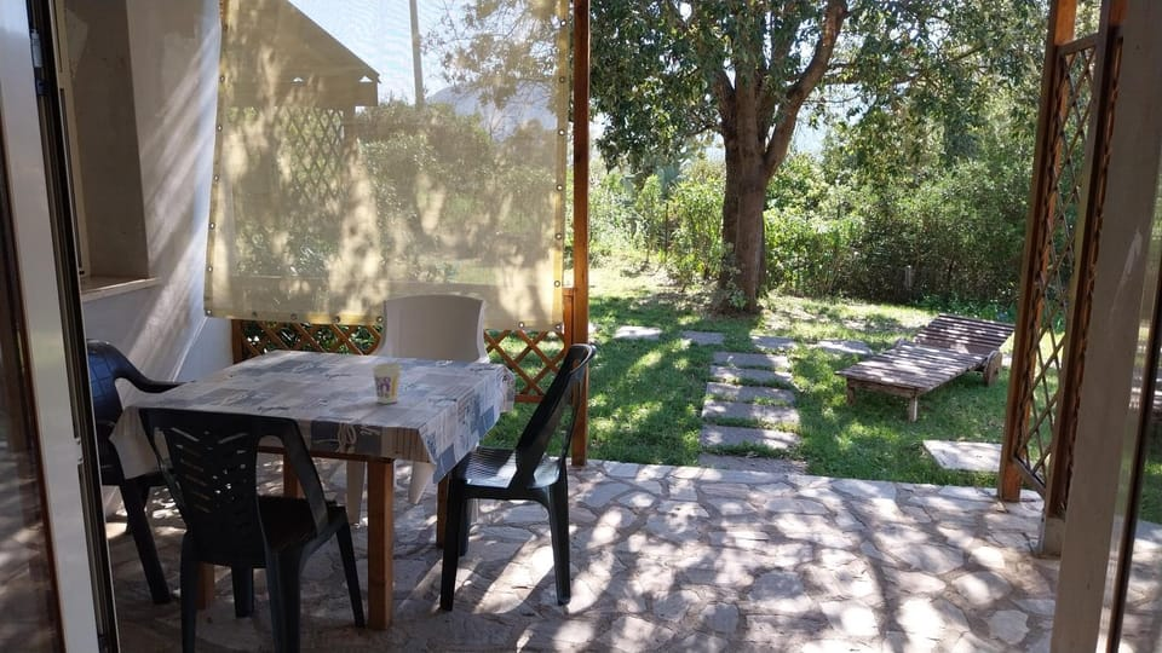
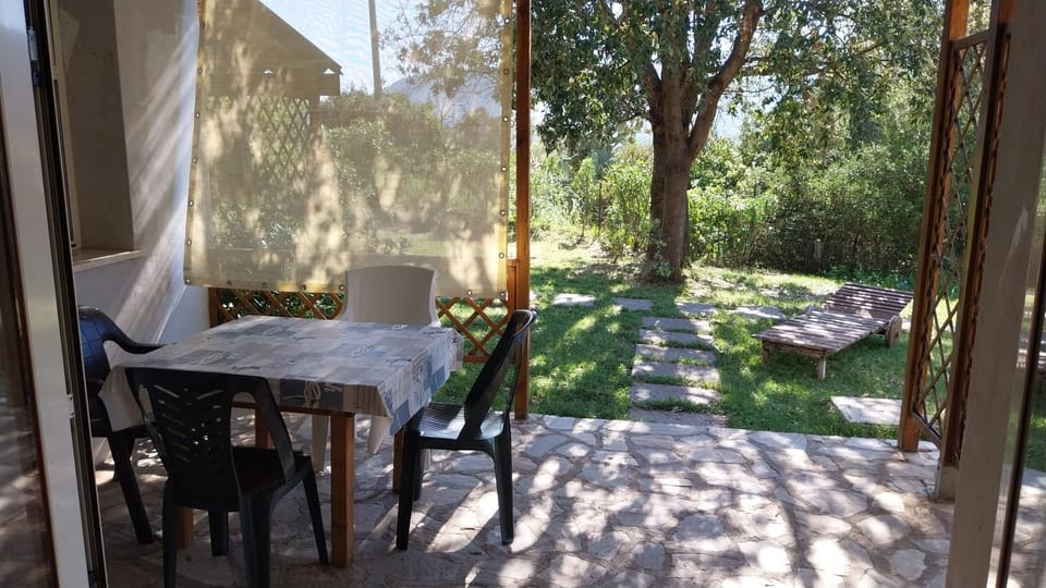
- cup [370,362,403,405]
